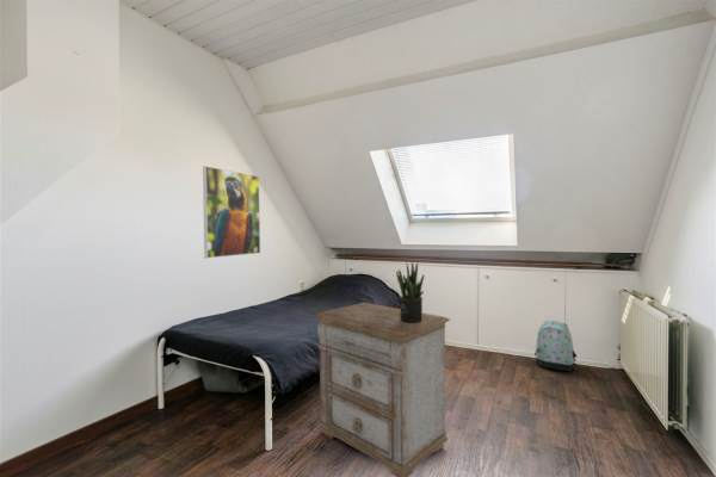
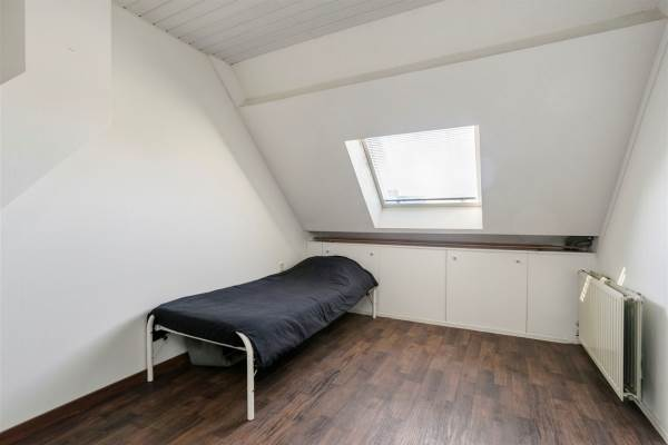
- nightstand [314,302,451,477]
- potted plant [395,261,426,323]
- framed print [202,165,261,259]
- backpack [533,320,578,372]
